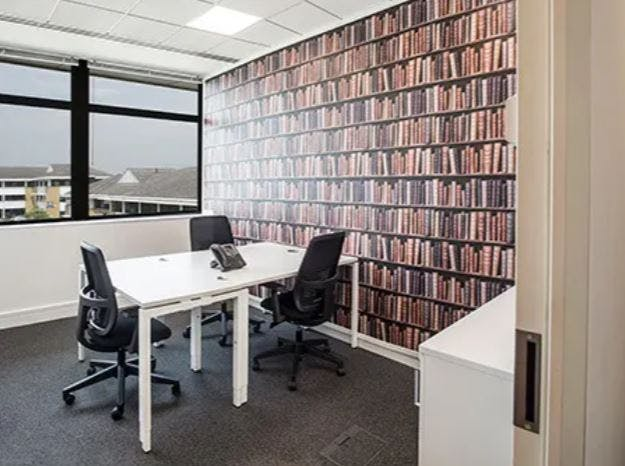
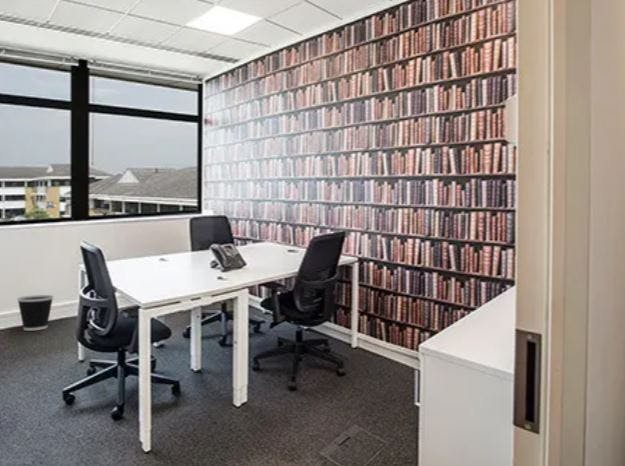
+ wastebasket [16,294,55,332]
